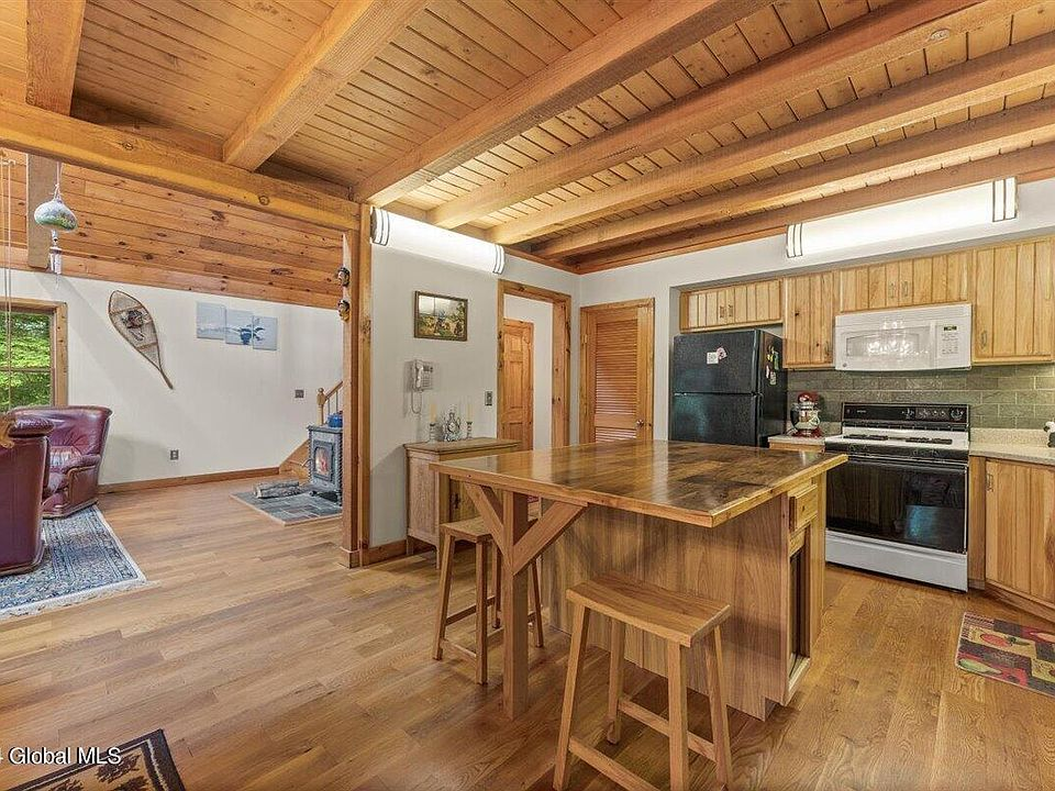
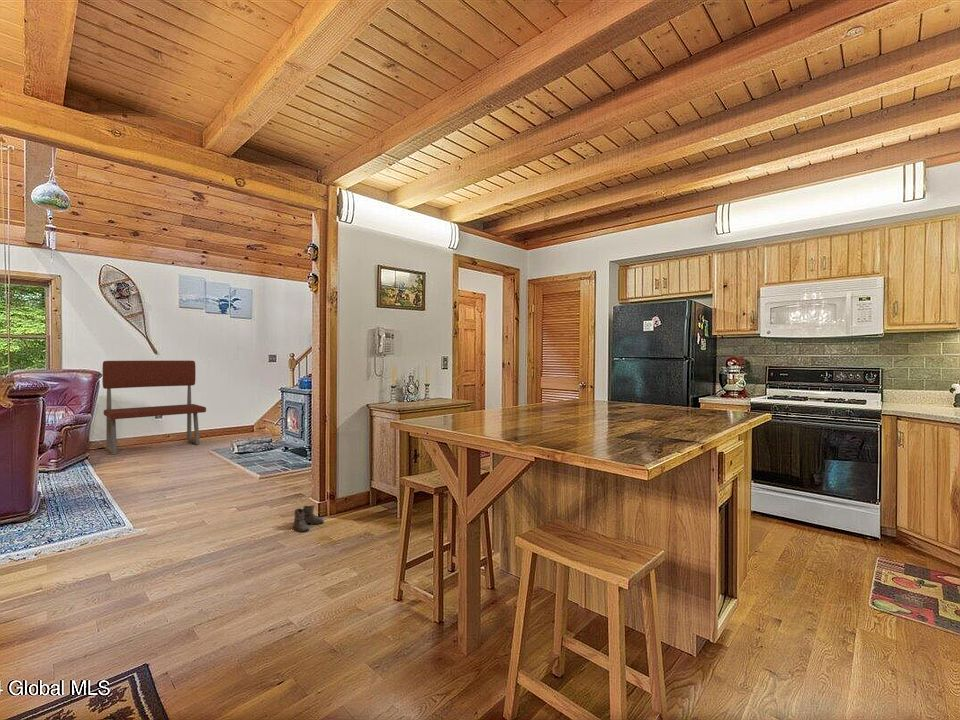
+ boots [292,505,325,533]
+ bench [101,360,207,456]
